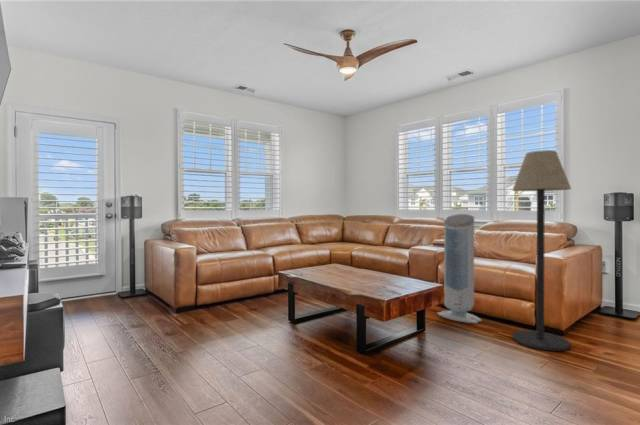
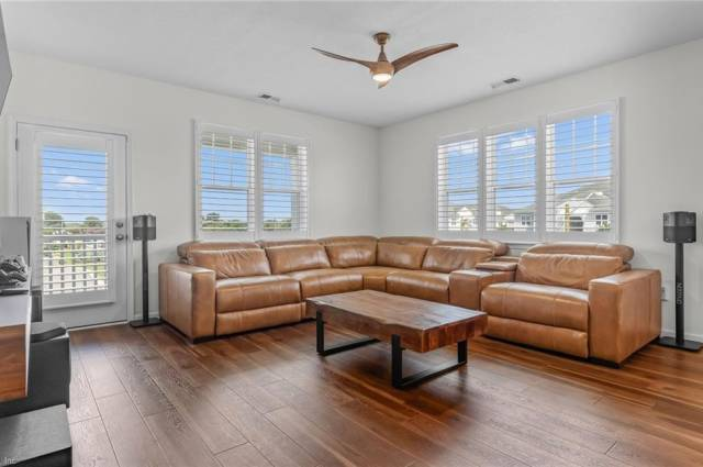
- floor lamp [511,149,572,352]
- air purifier [436,213,483,324]
